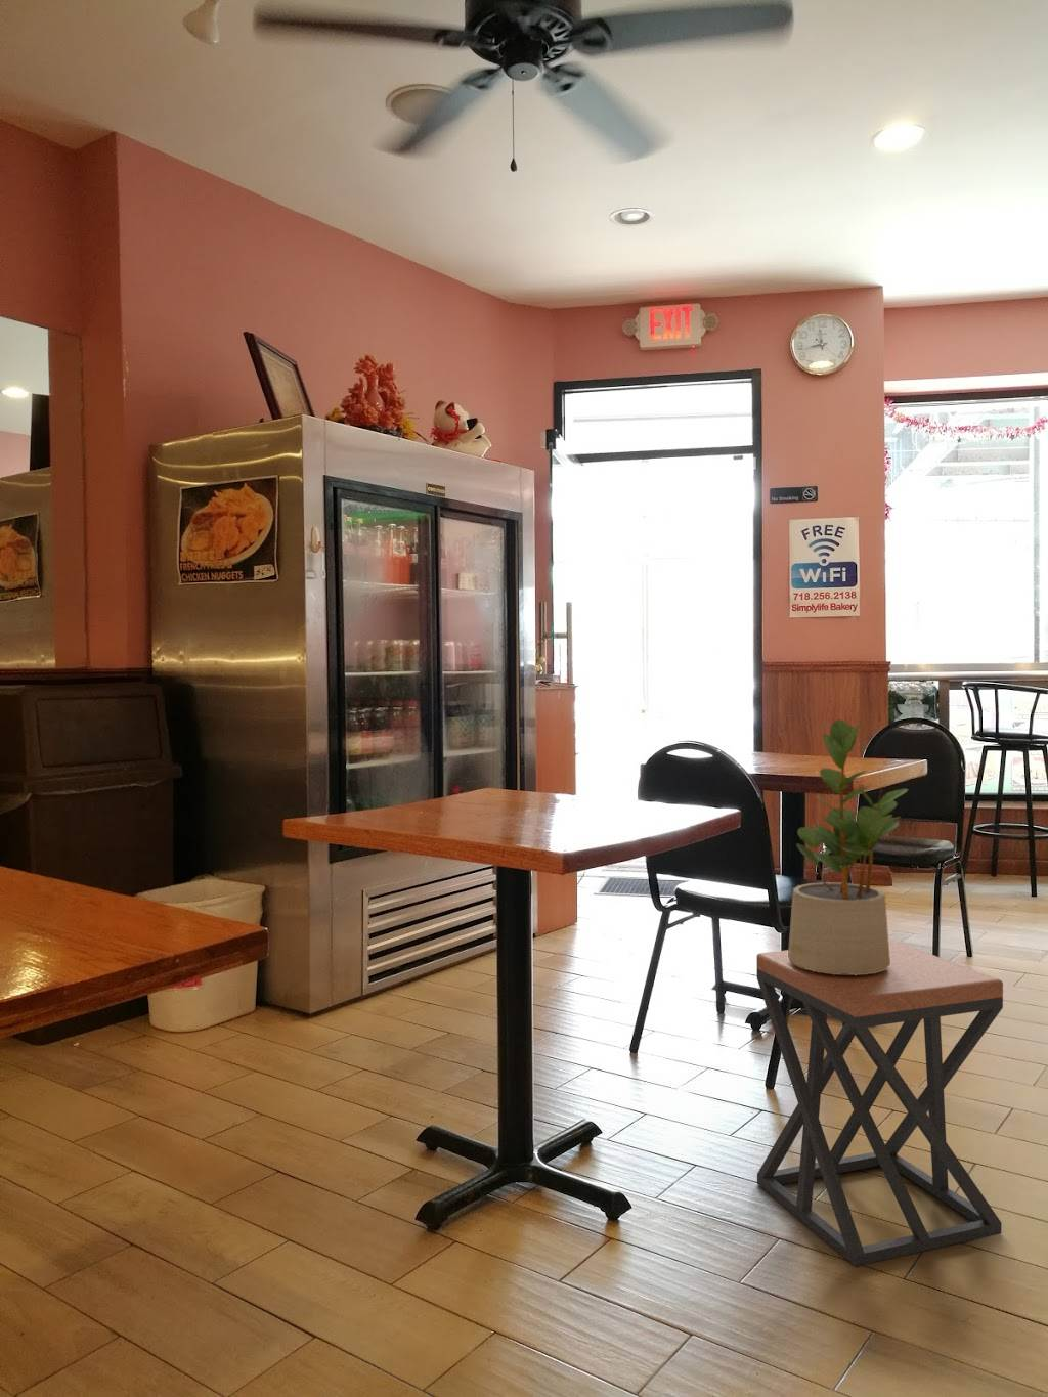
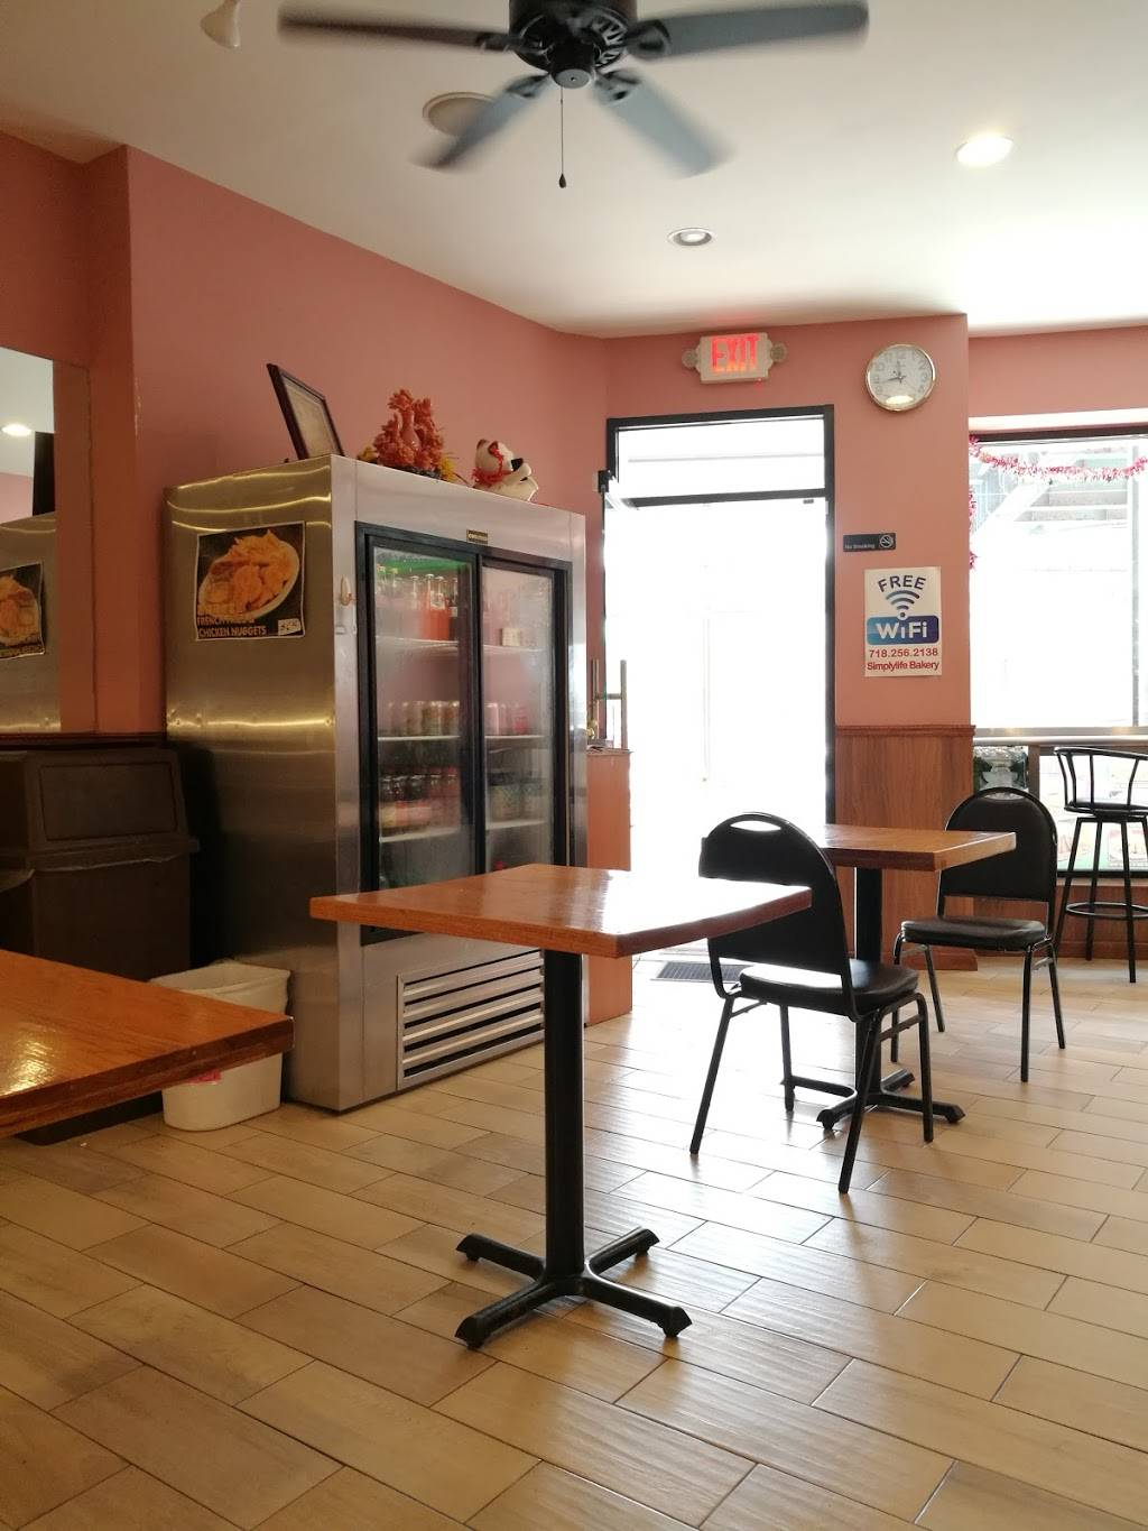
- stool [756,938,1004,1267]
- potted plant [788,719,909,975]
